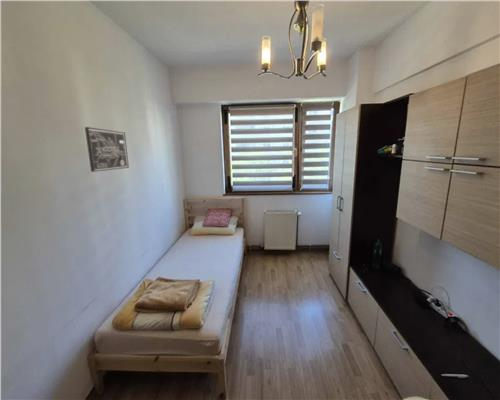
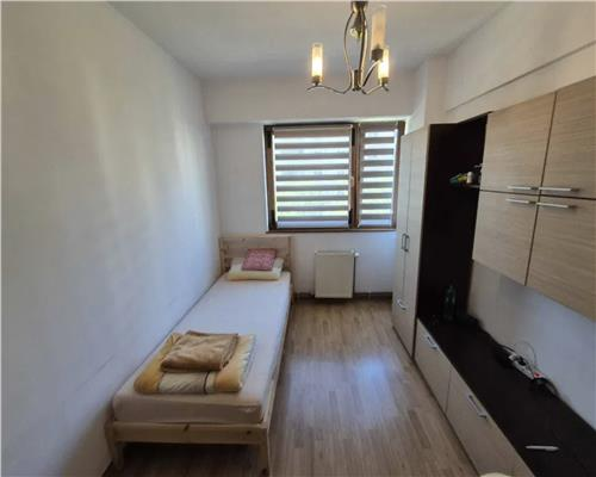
- wall art [84,126,130,173]
